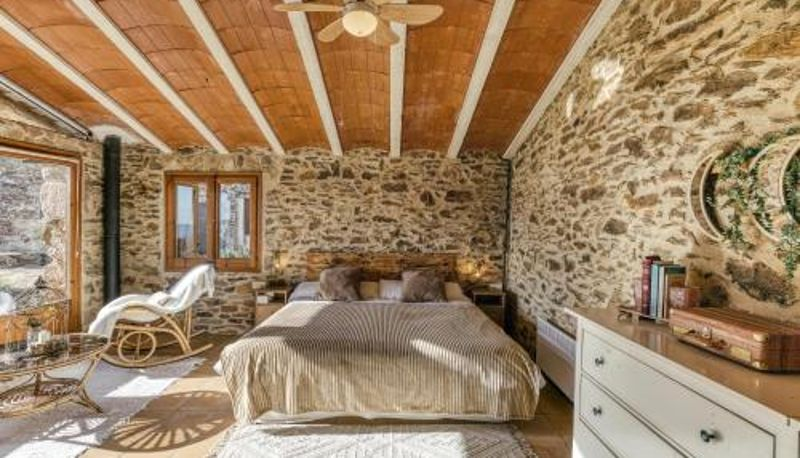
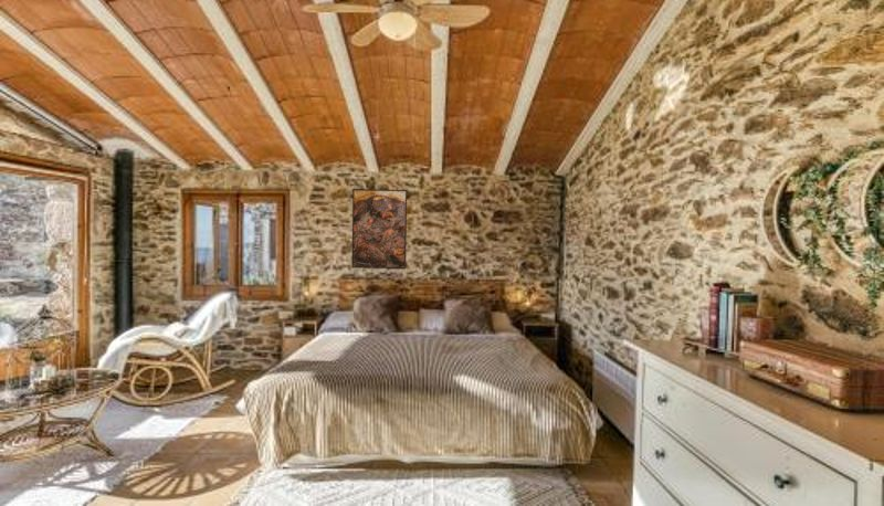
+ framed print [350,188,408,270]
